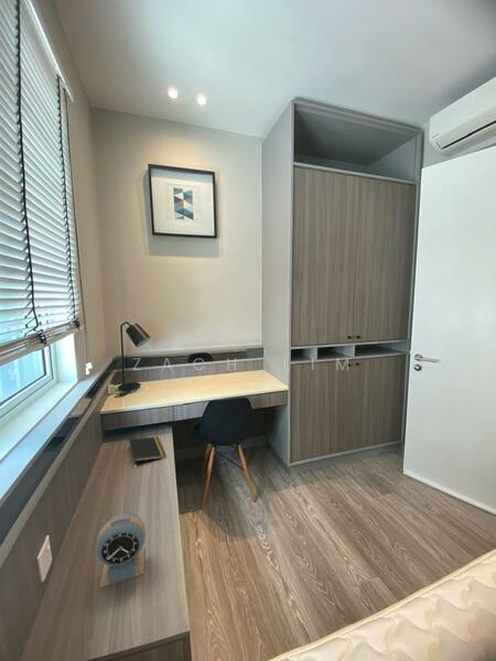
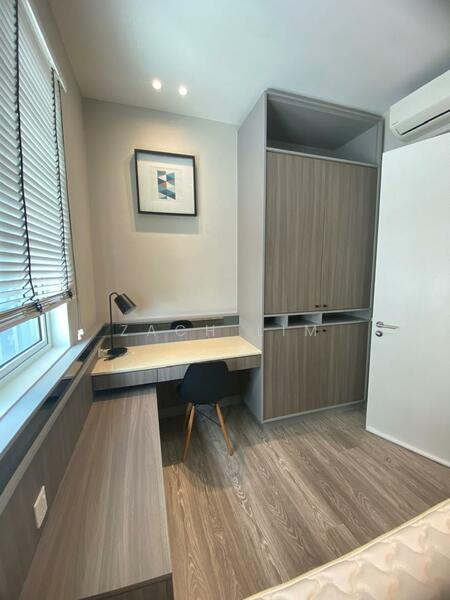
- alarm clock [95,512,147,588]
- notepad [128,435,168,464]
